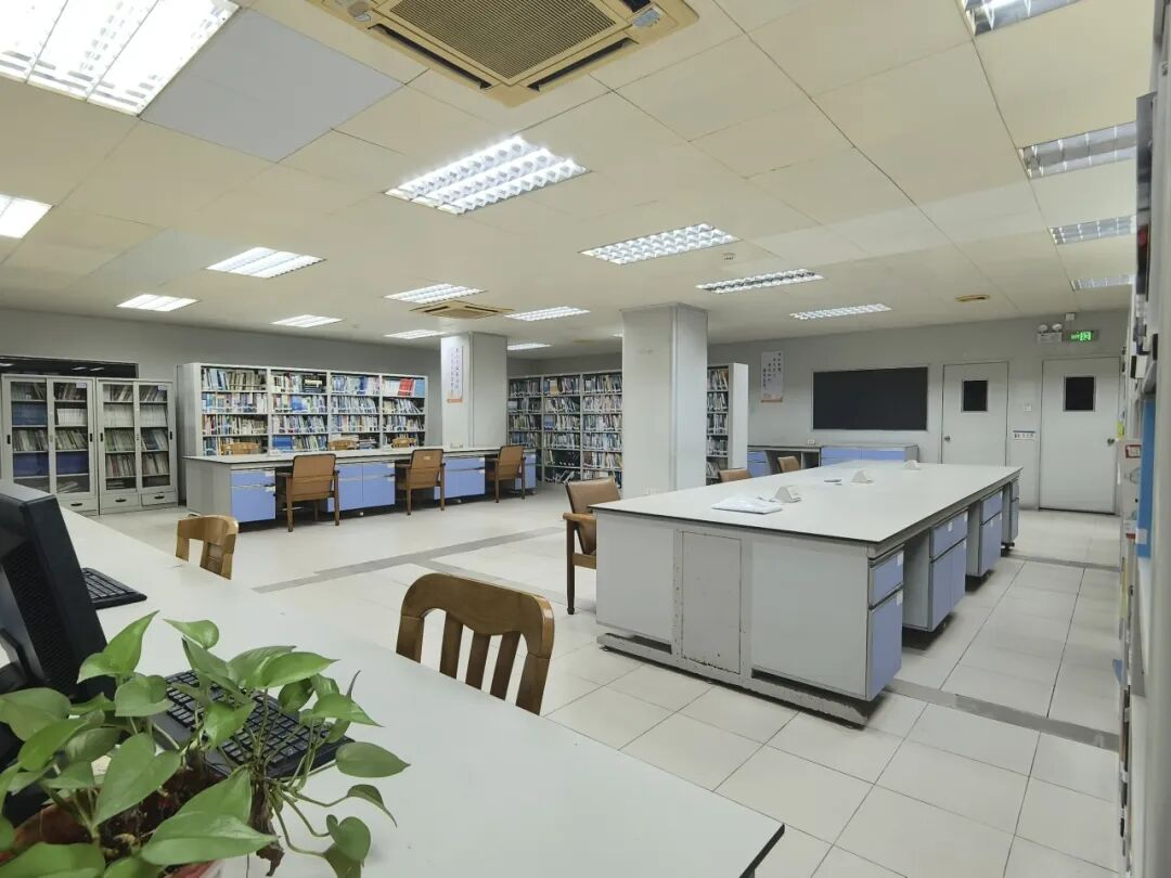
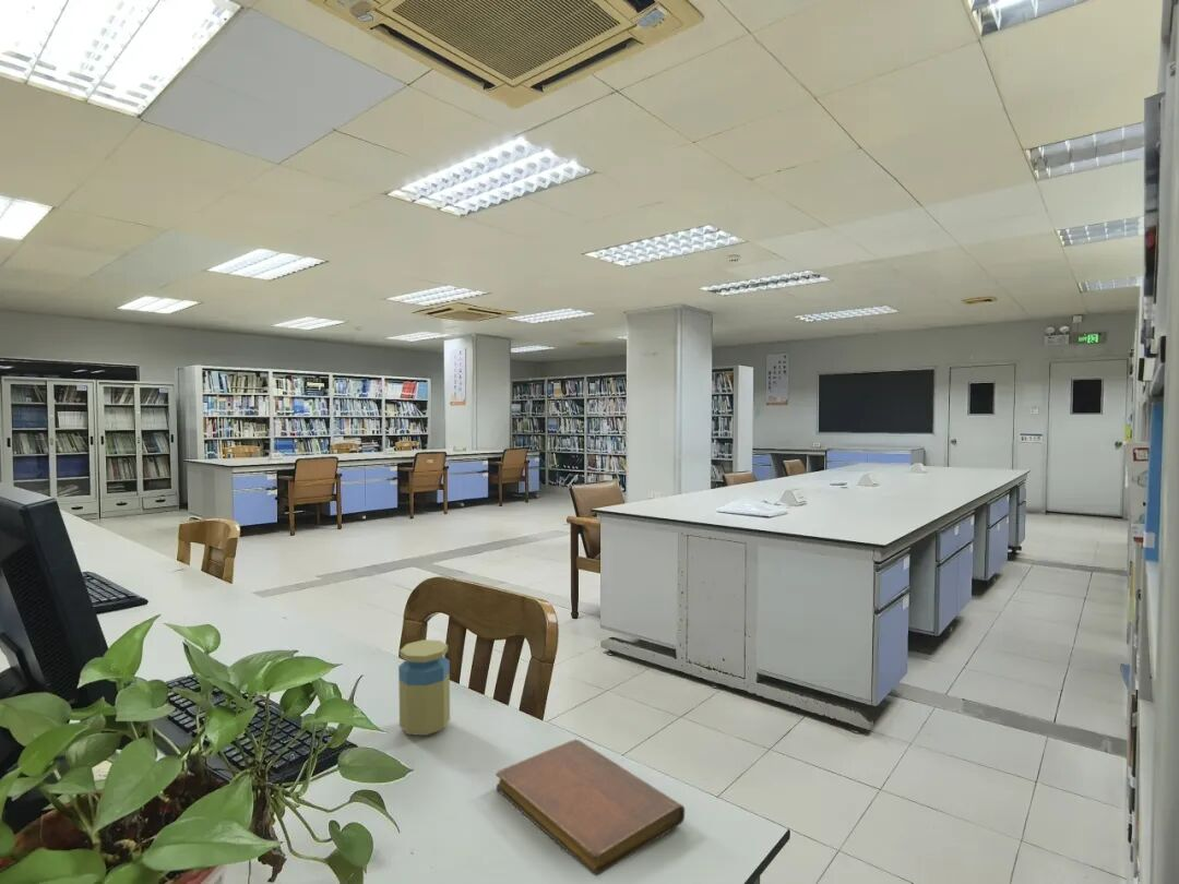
+ jar [397,638,451,737]
+ notebook [495,738,686,876]
